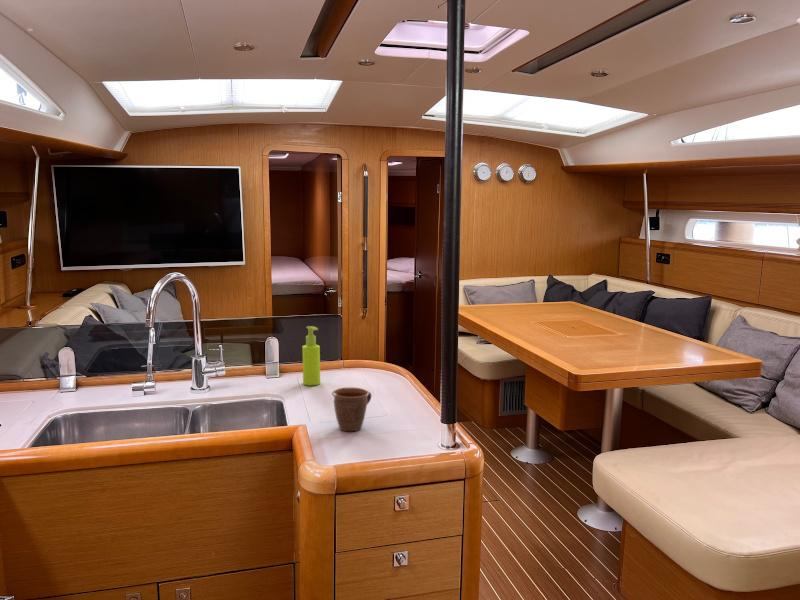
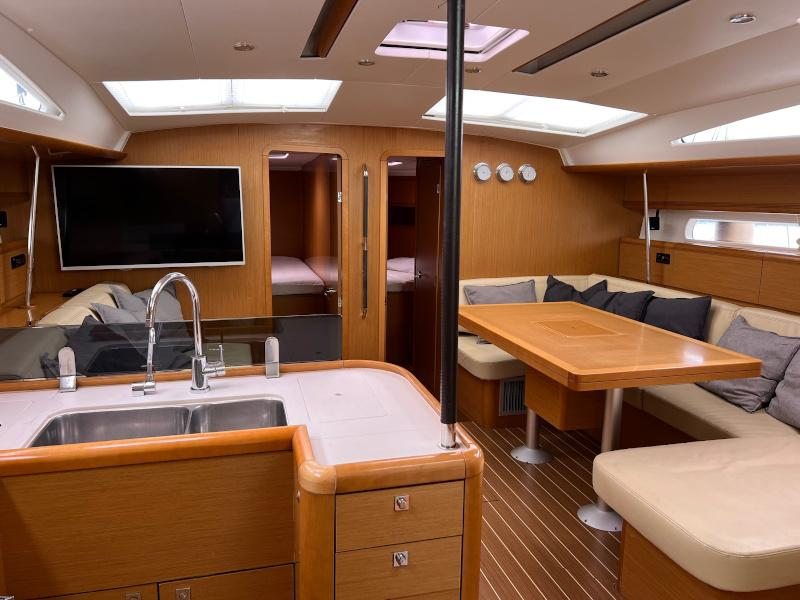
- mug [331,387,372,432]
- soap dispenser [301,325,321,386]
